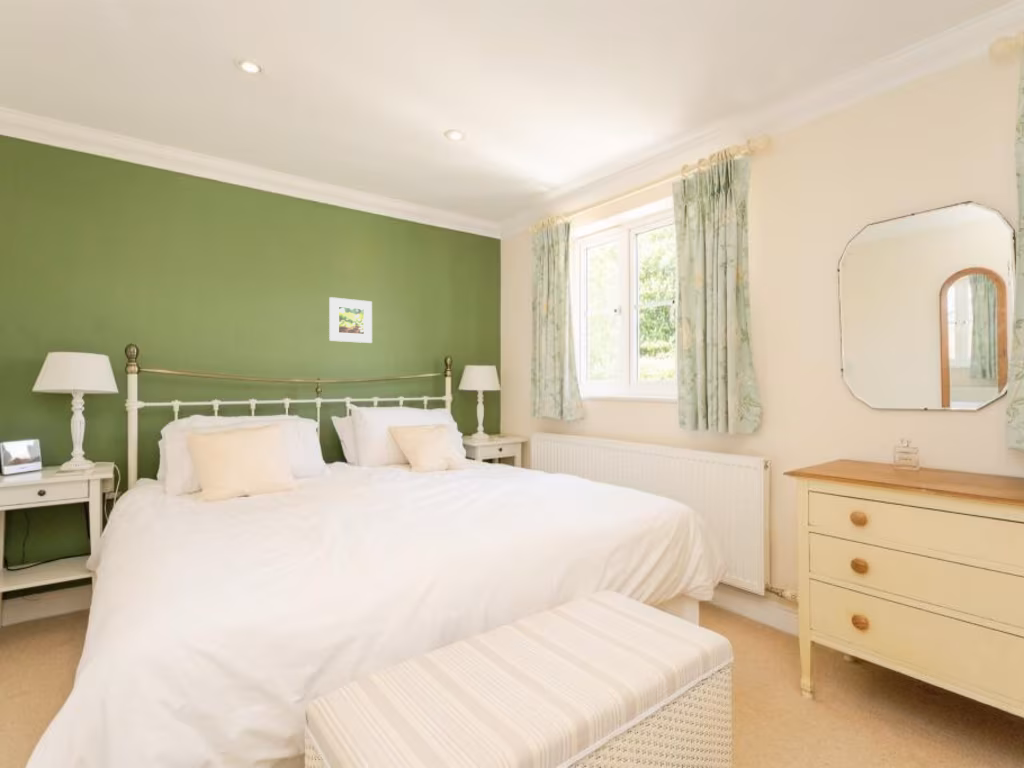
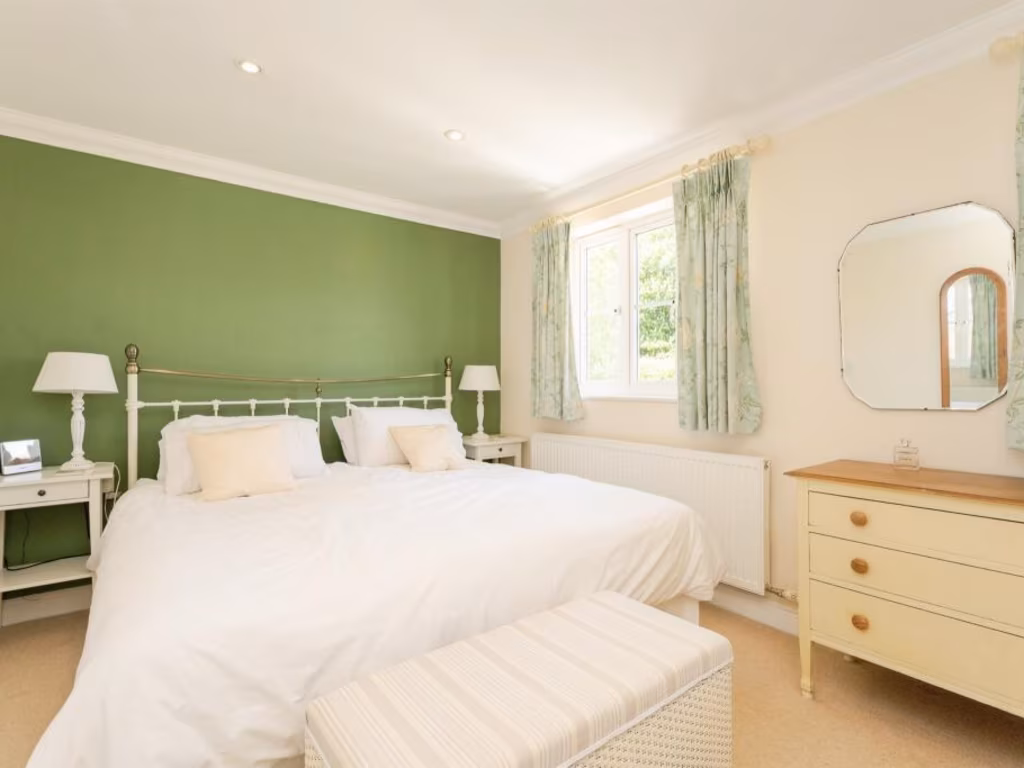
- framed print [328,296,373,344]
